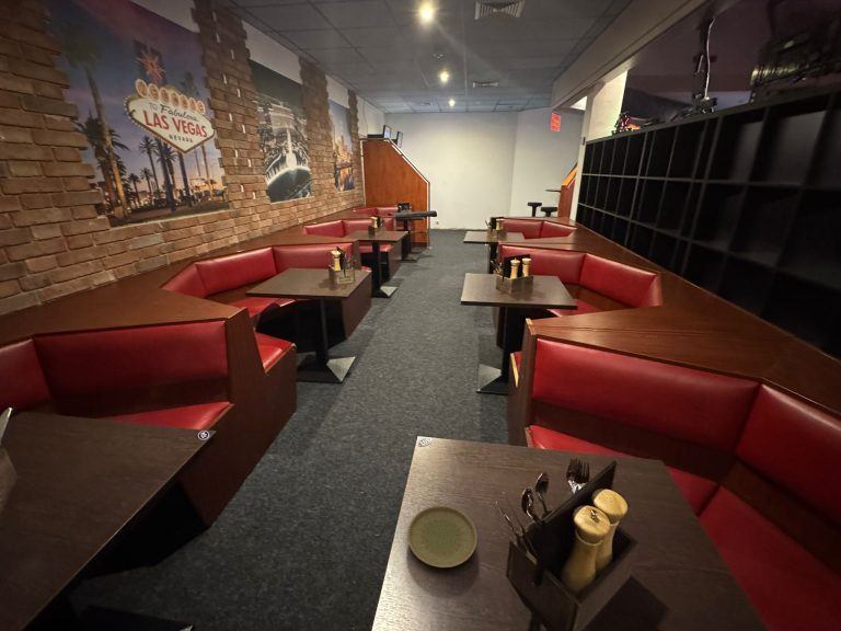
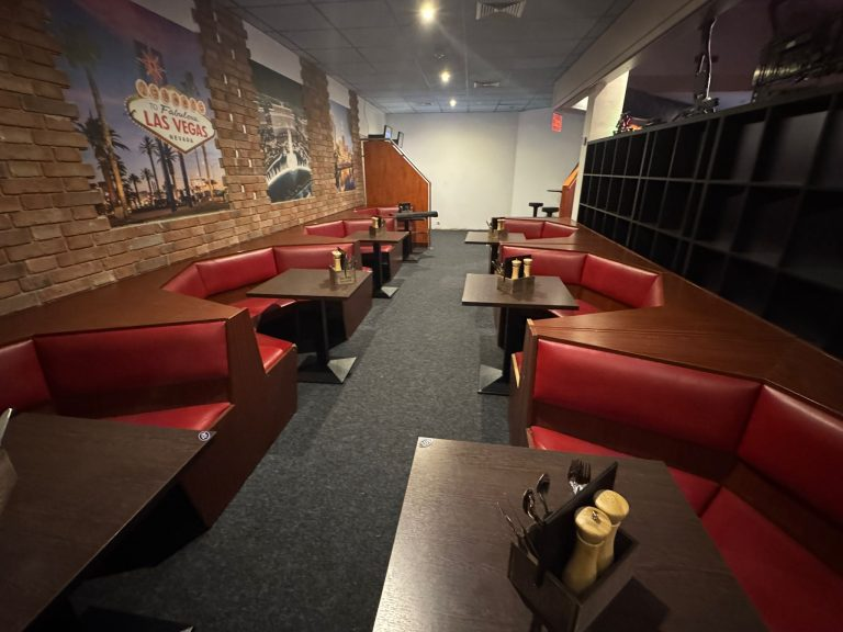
- plate [406,505,479,569]
